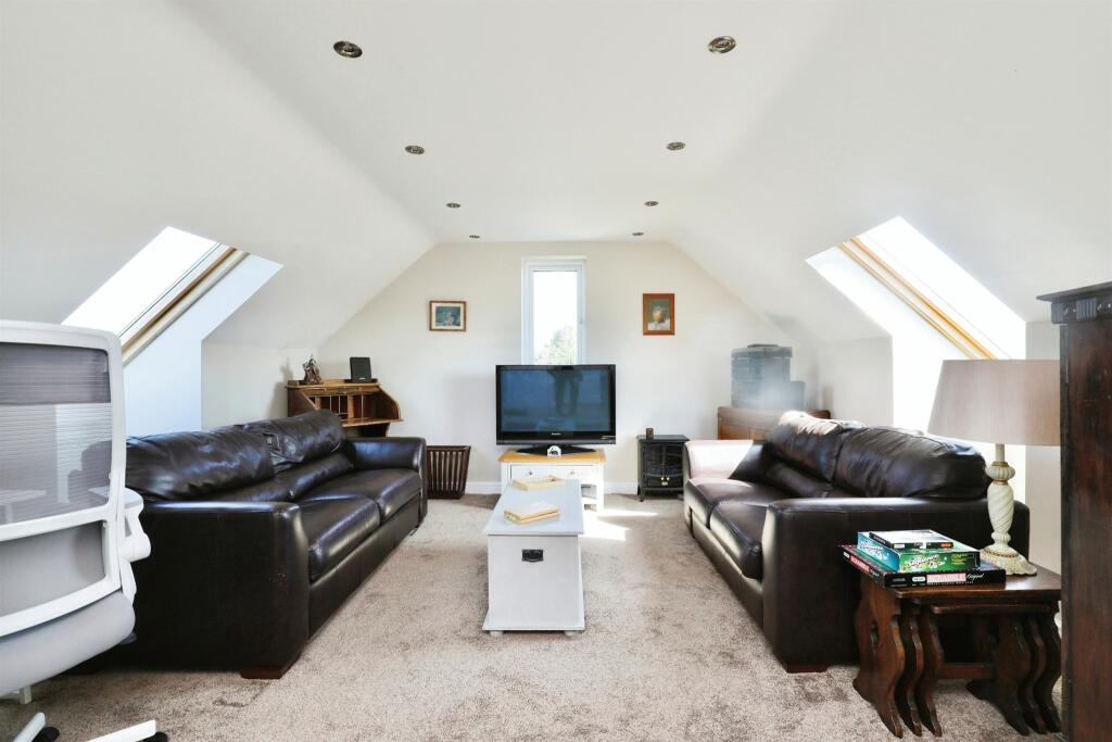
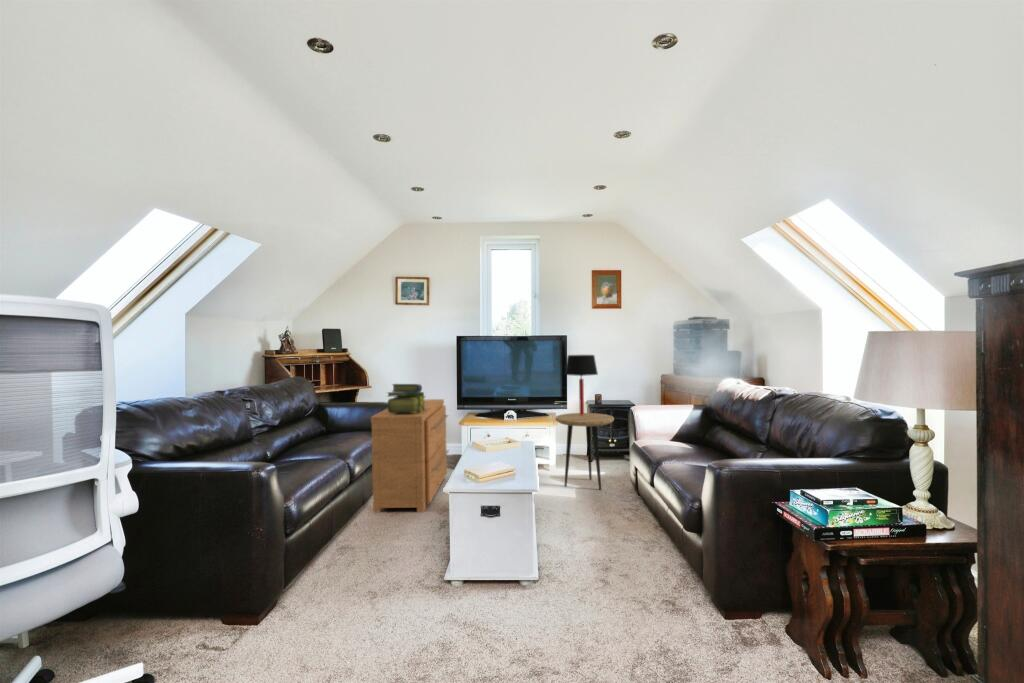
+ table lamp [564,354,599,415]
+ chest of drawers [370,398,450,513]
+ stack of books [385,383,427,413]
+ side table [554,412,615,491]
